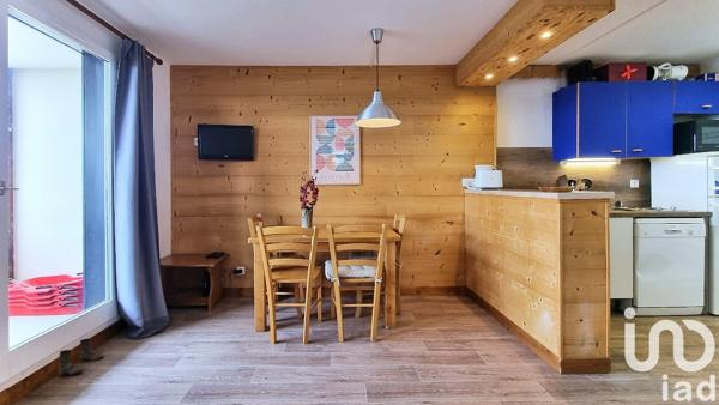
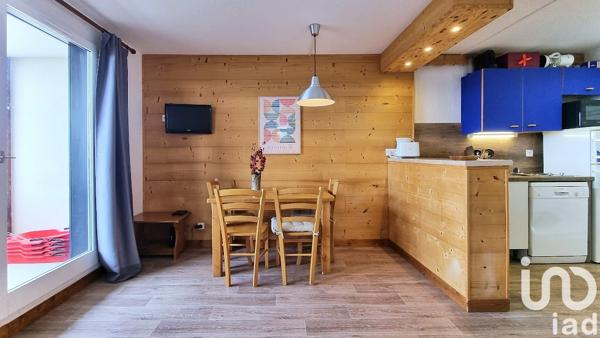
- boots [58,338,104,376]
